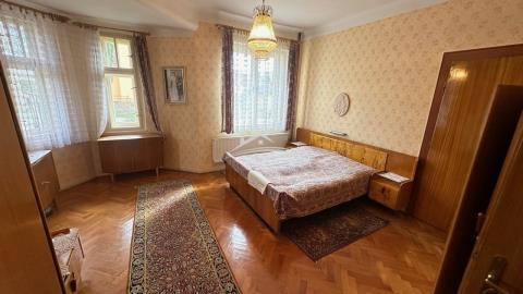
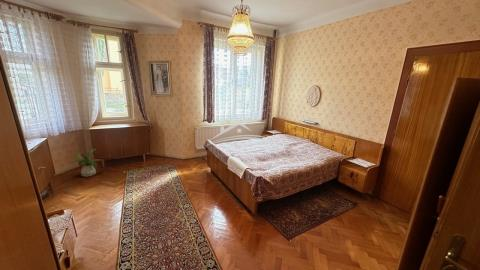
+ house plant [68,148,101,178]
